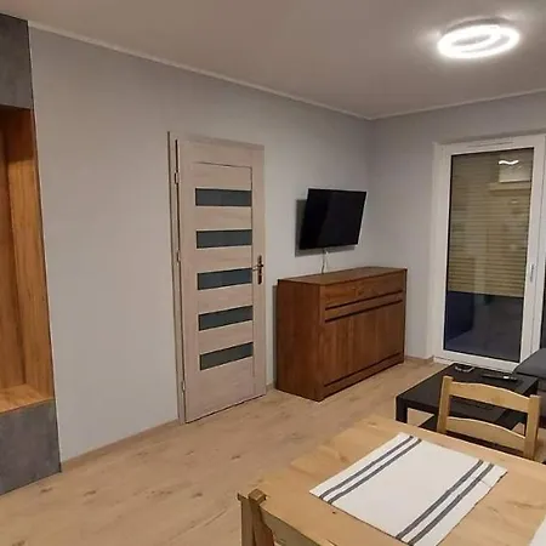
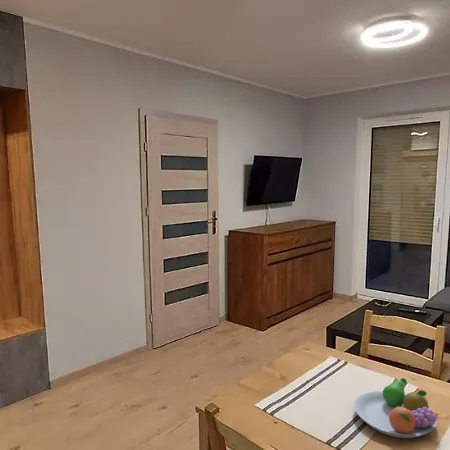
+ fruit bowl [353,377,439,439]
